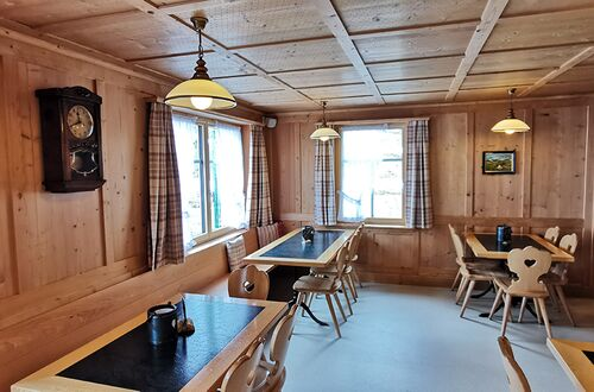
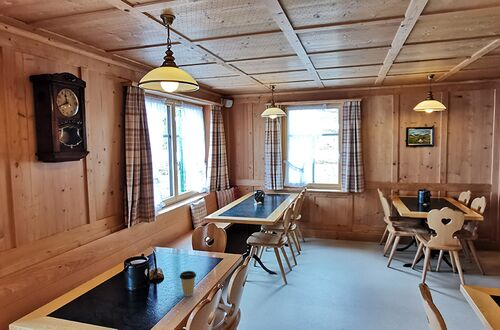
+ coffee cup [179,270,197,297]
